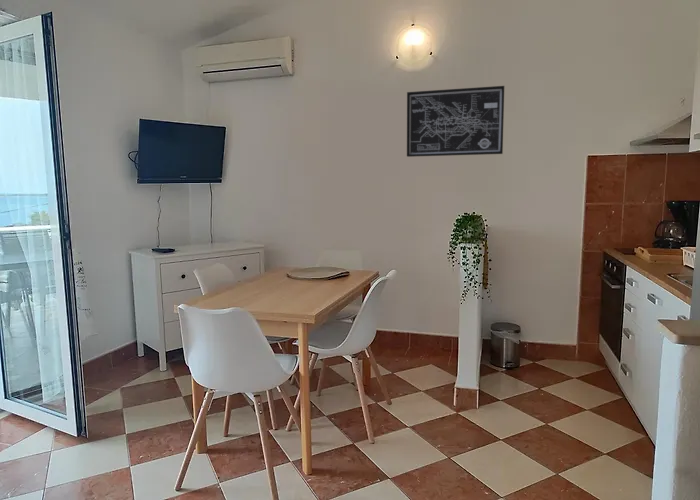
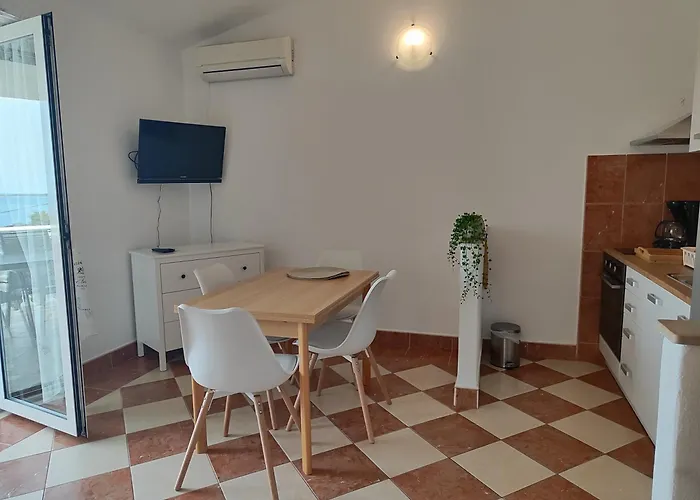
- wall art [406,85,505,158]
